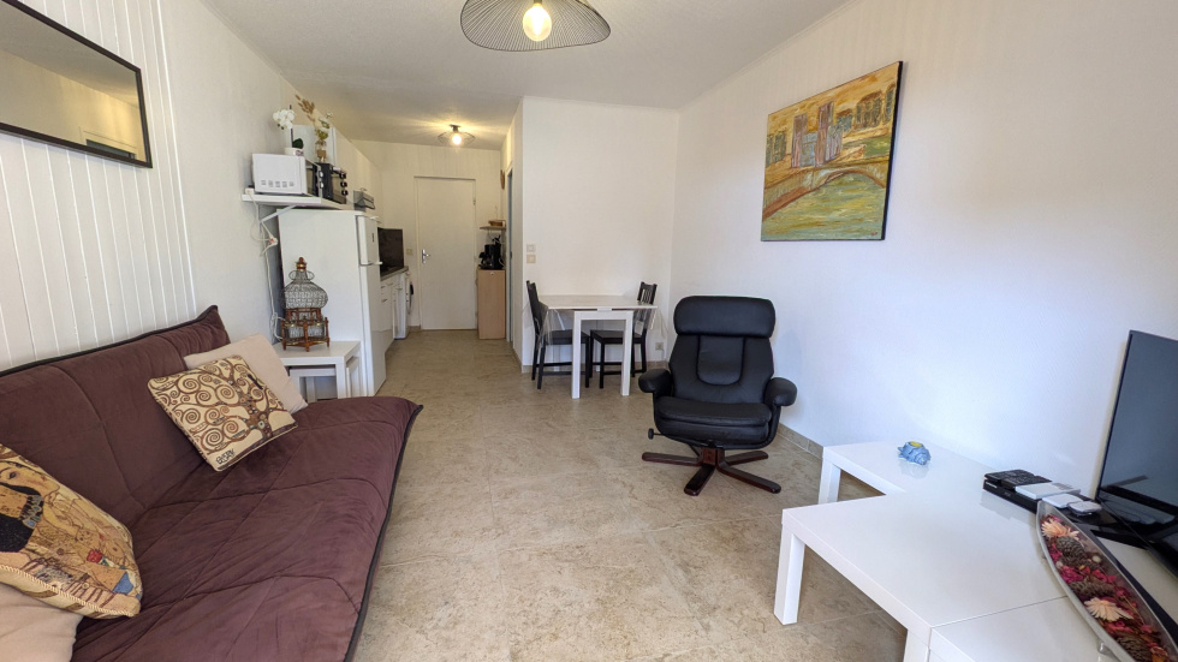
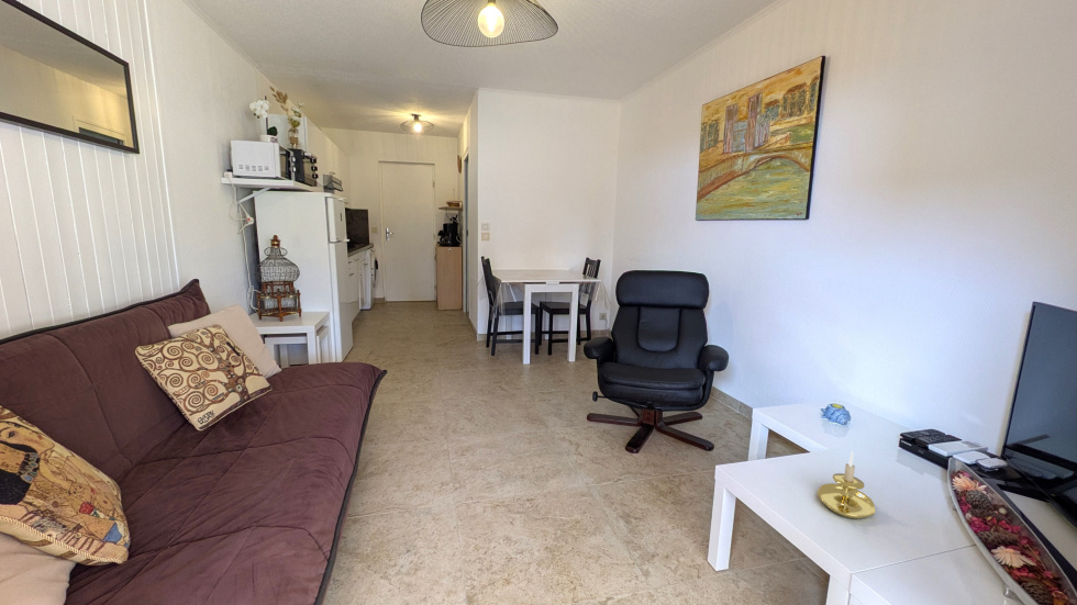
+ candle holder [817,450,876,520]
